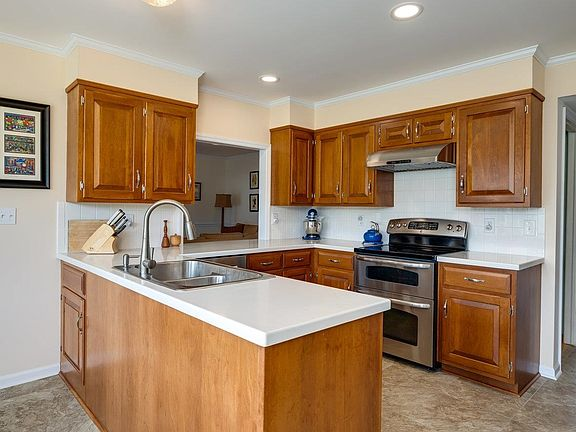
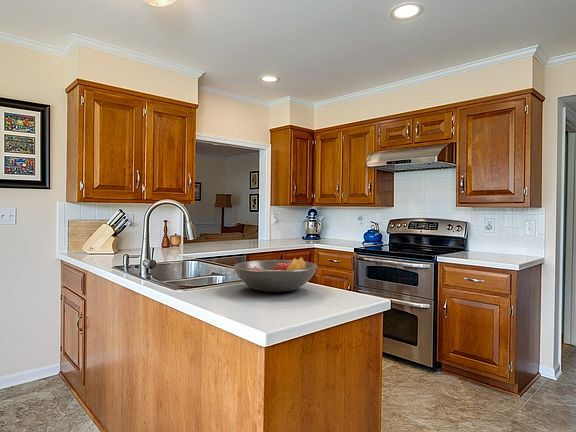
+ fruit bowl [232,256,318,293]
